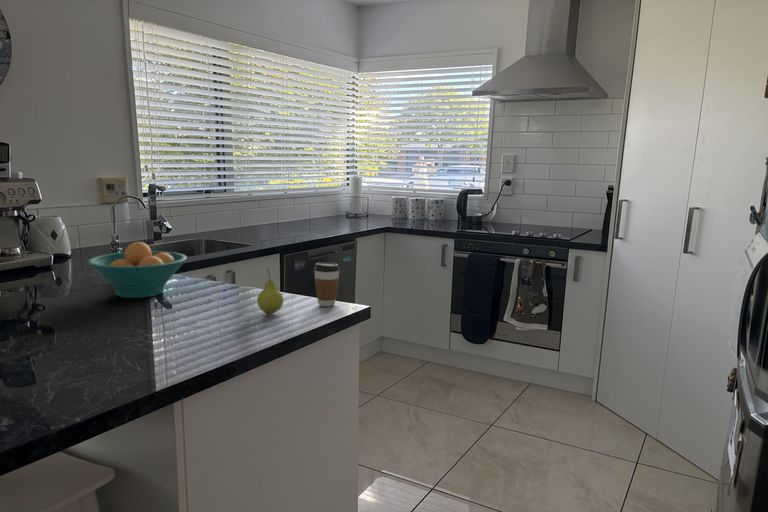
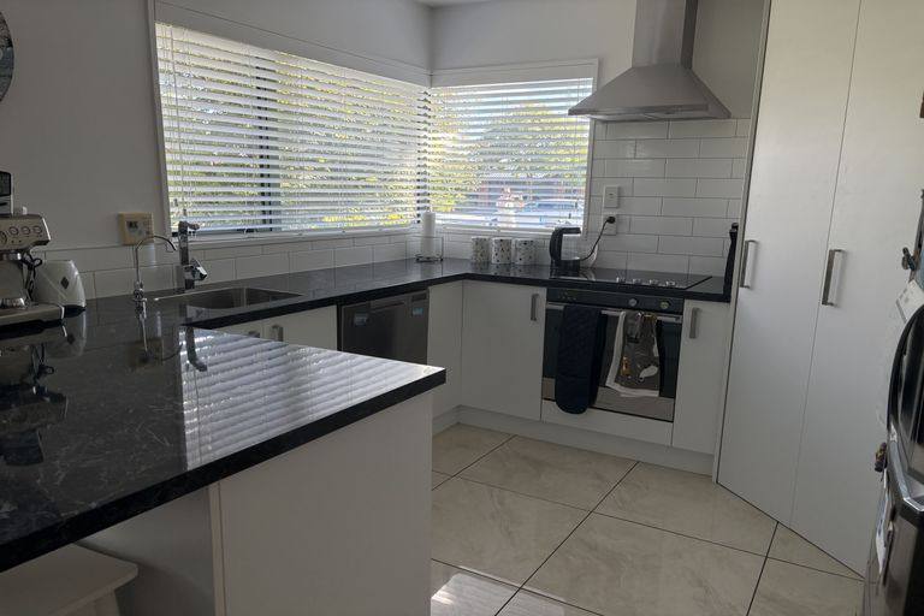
- coffee cup [313,262,341,307]
- fruit [256,268,284,315]
- fruit bowl [86,241,188,299]
